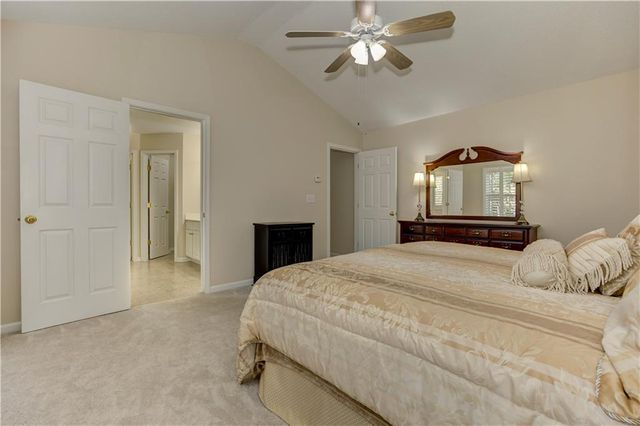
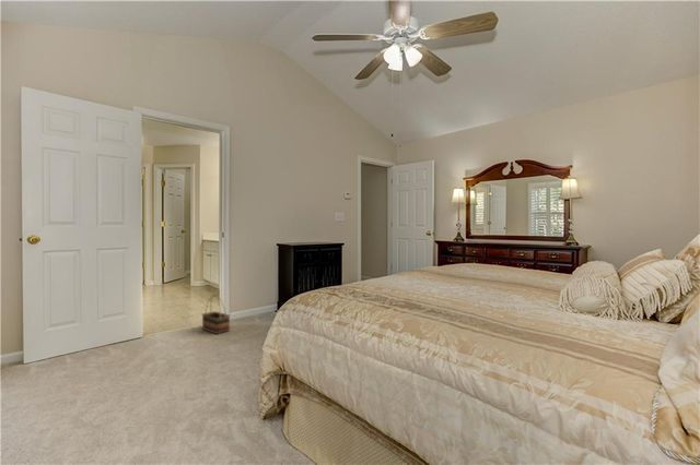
+ basket [201,294,231,335]
